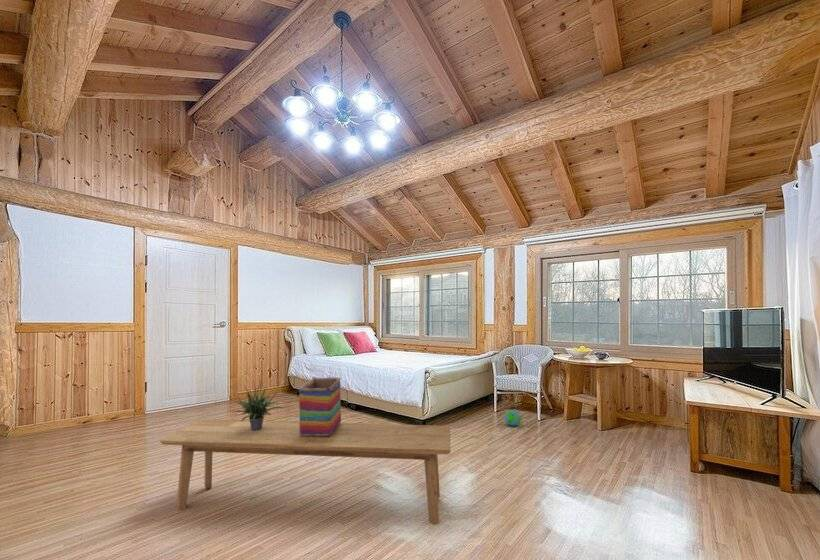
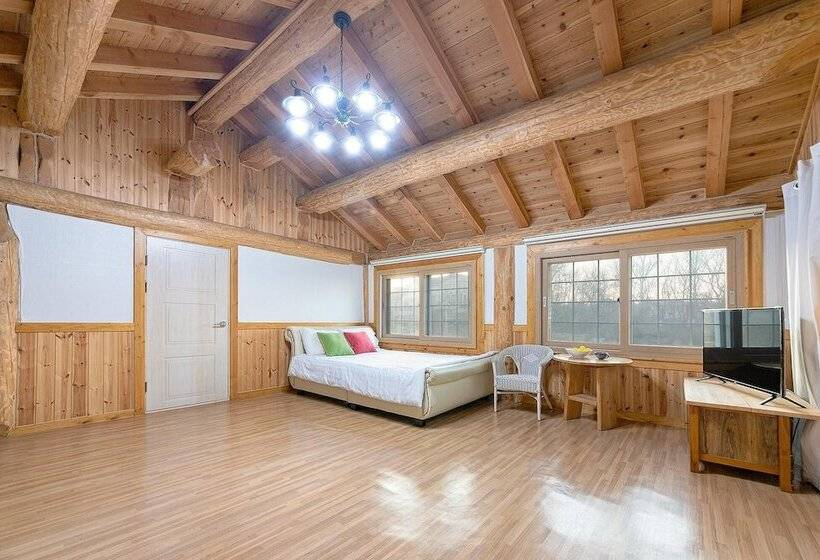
- potted plant [233,379,286,431]
- bench [159,418,452,526]
- decorative ball [503,409,522,427]
- decorative box [298,376,342,437]
